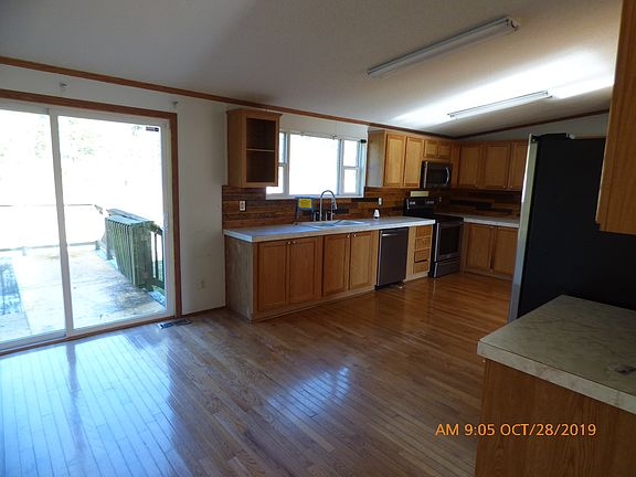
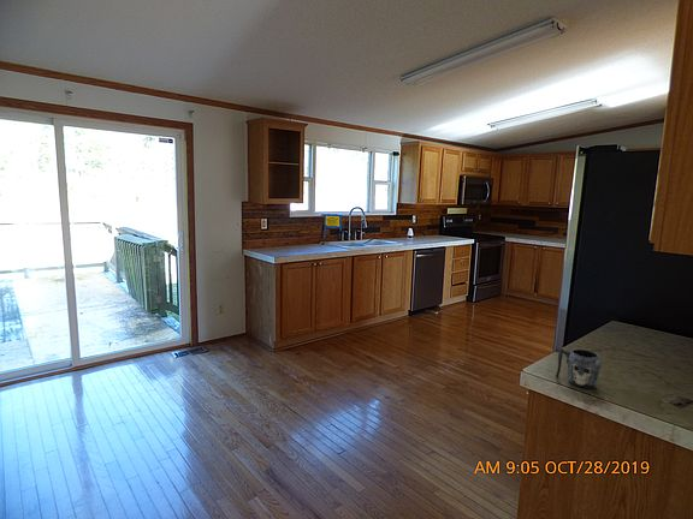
+ mug [555,347,602,389]
